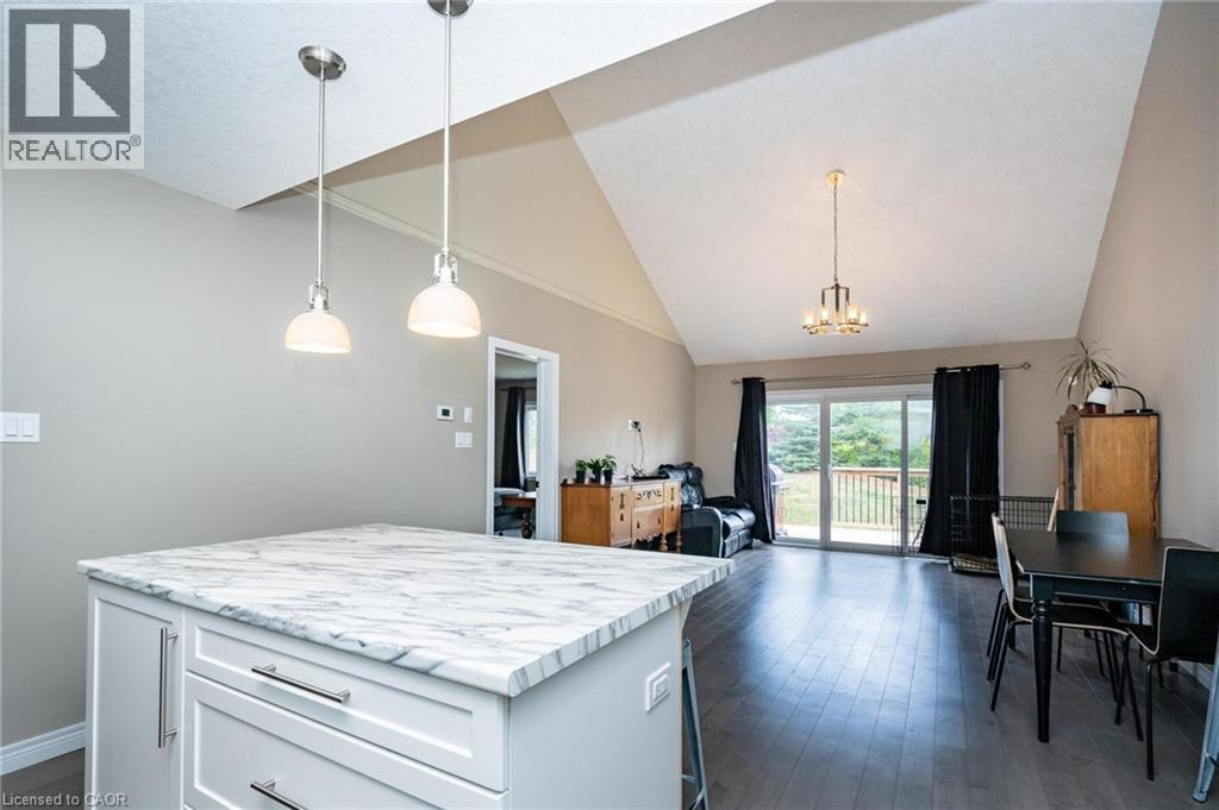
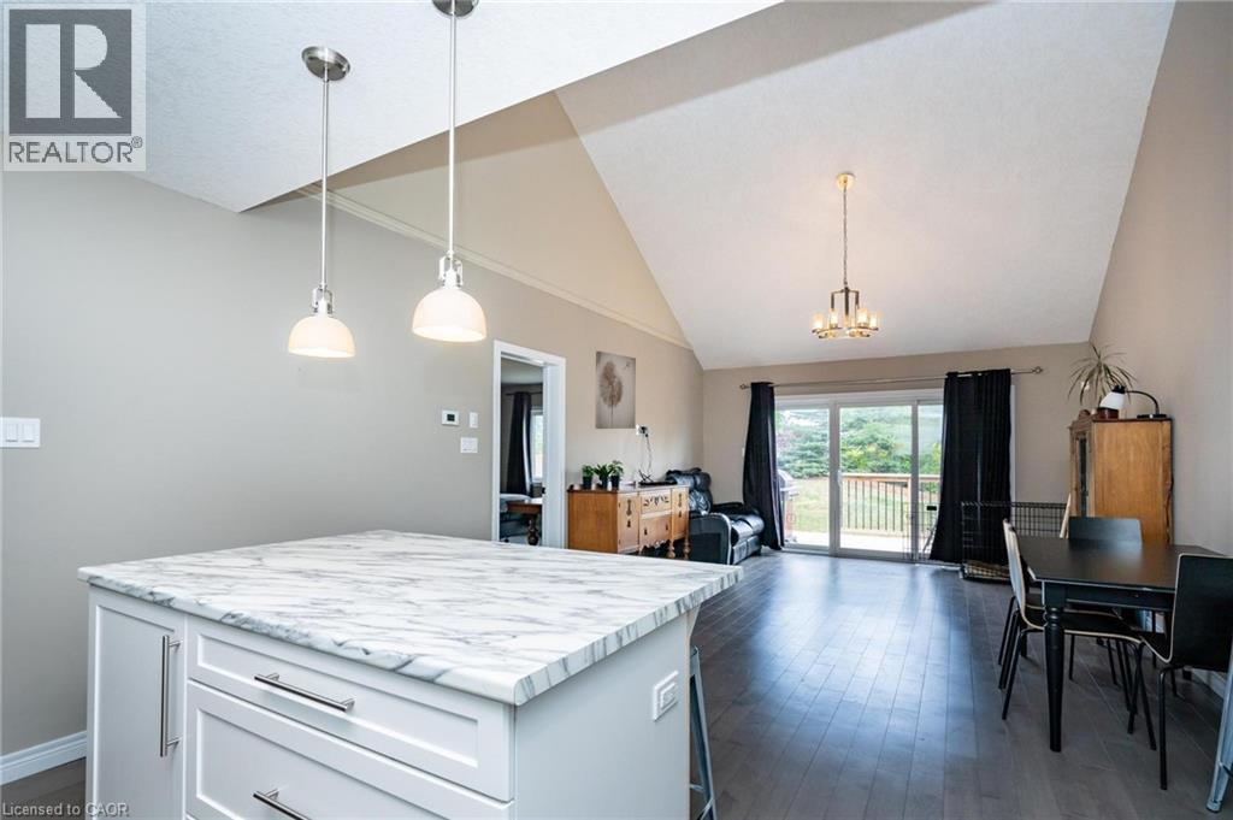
+ wall art [594,349,637,430]
